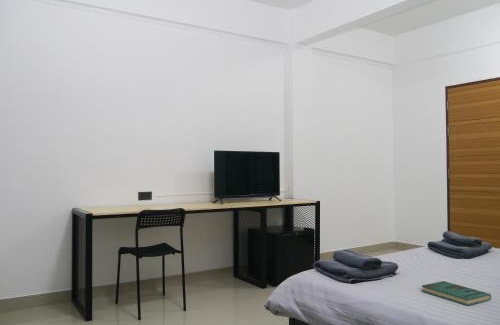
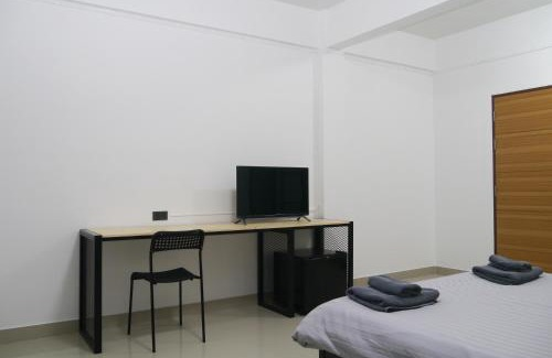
- book [421,280,492,306]
